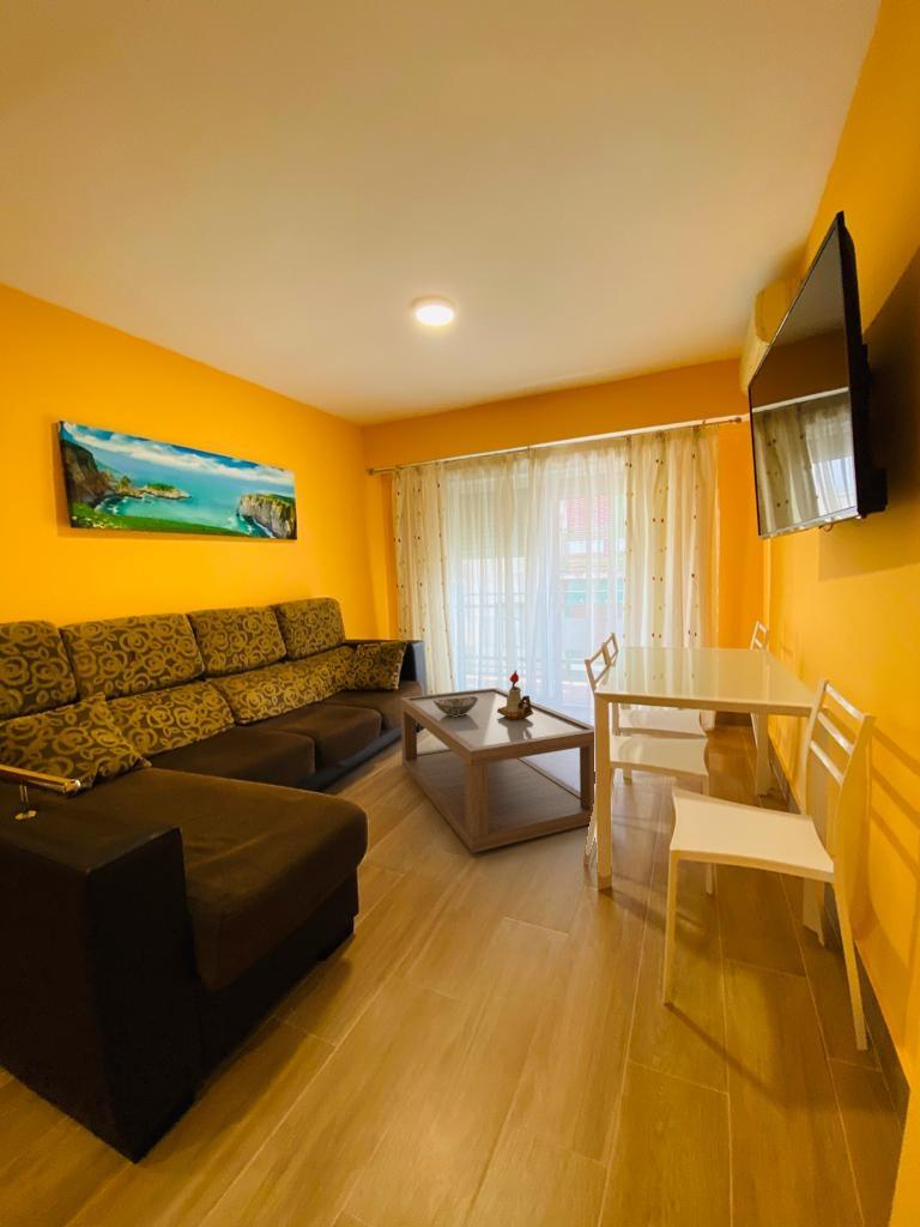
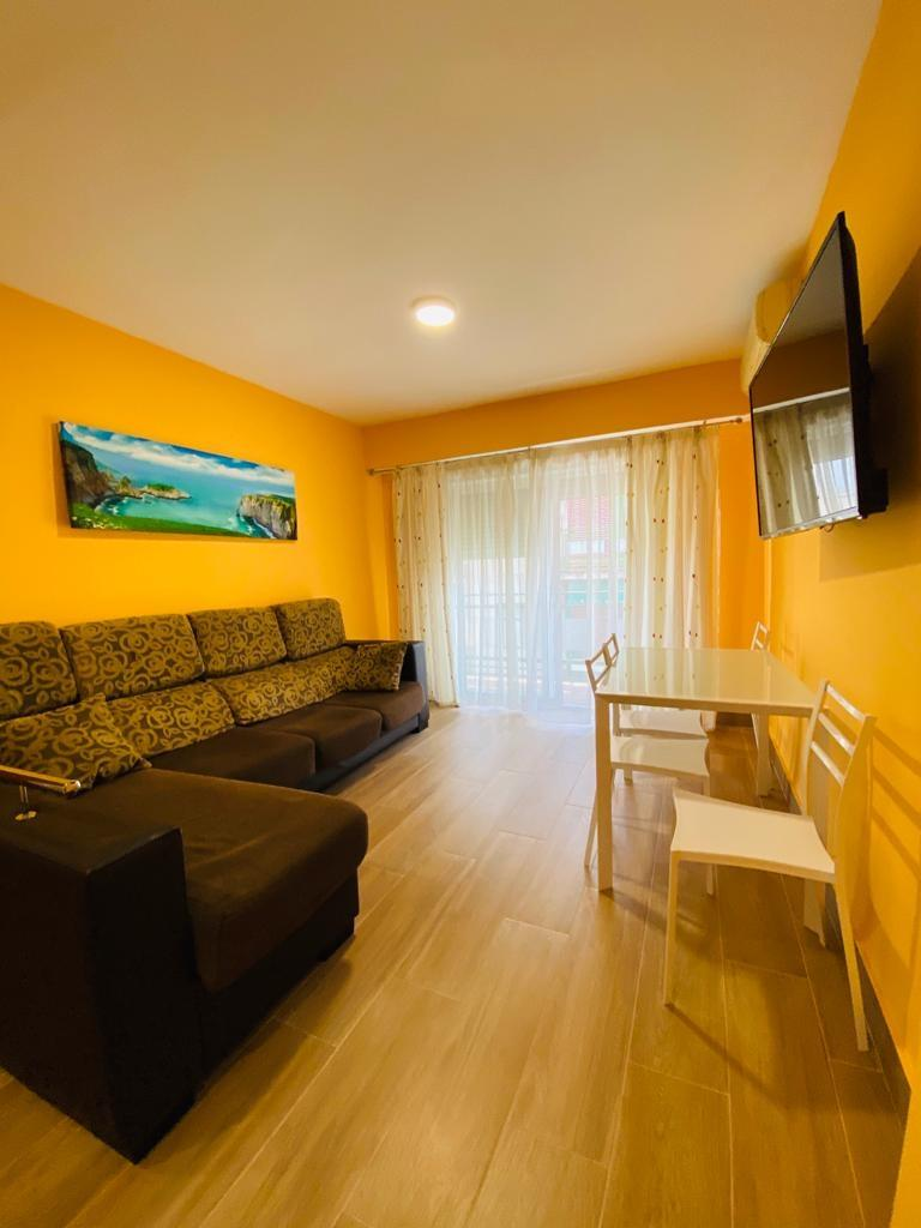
- coffee table [399,687,595,854]
- candle holder [497,670,533,720]
- decorative bowl [434,696,479,717]
